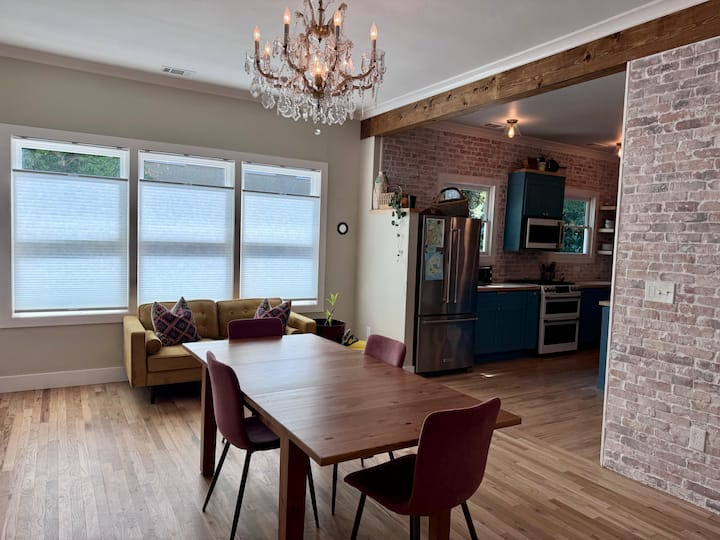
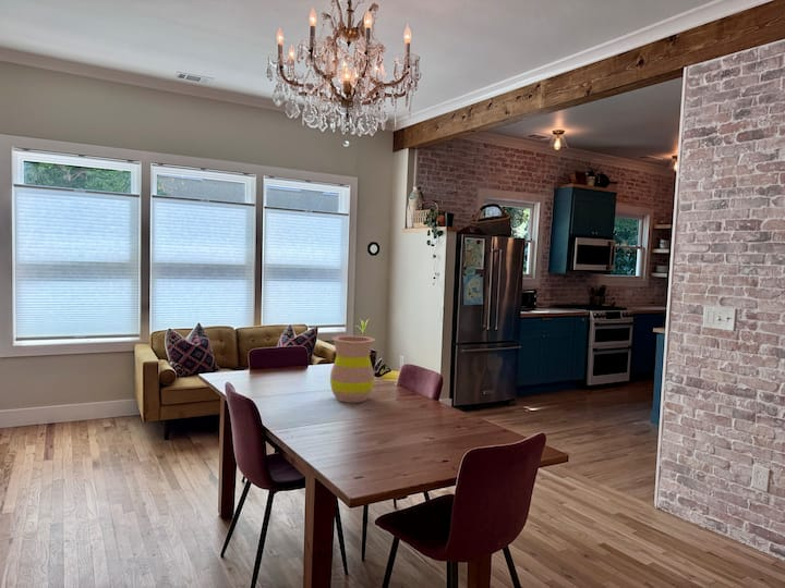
+ vase [329,334,376,404]
